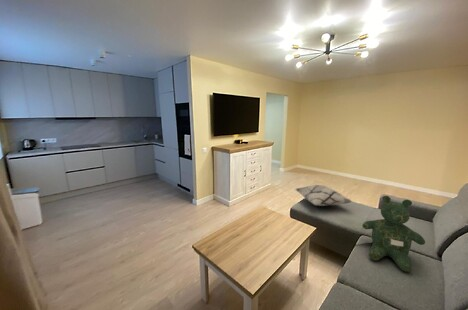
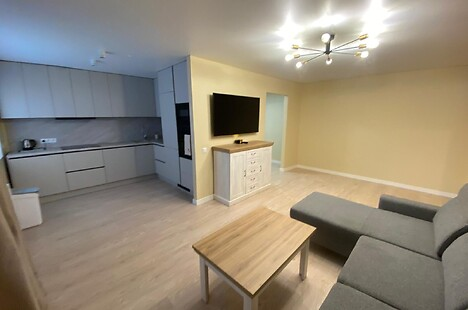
- decorative pillow [294,184,353,207]
- teddy bear [361,195,426,273]
